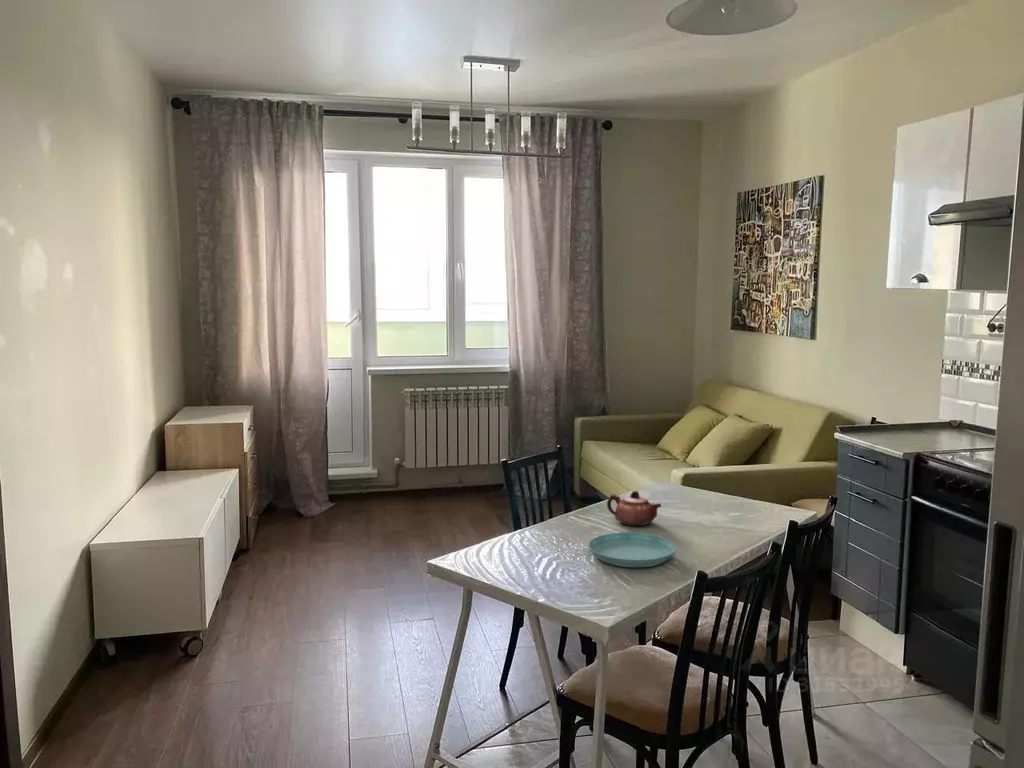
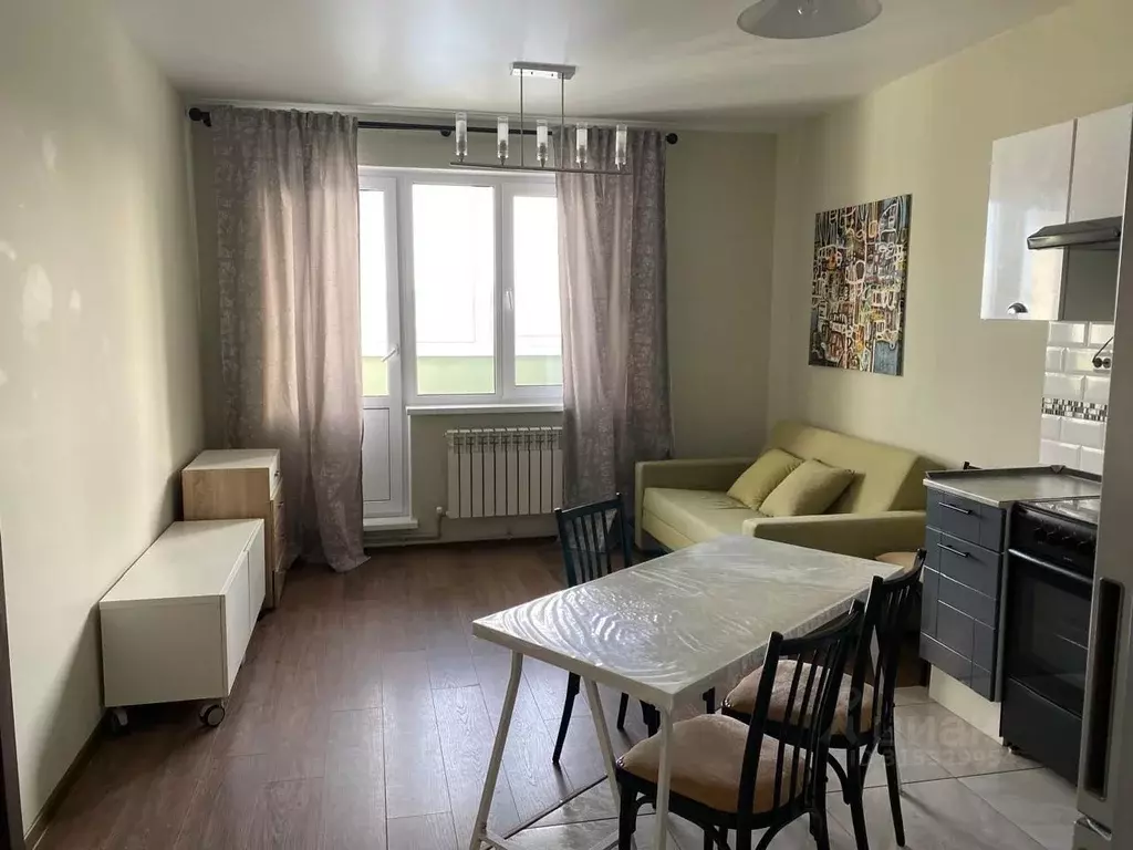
- saucer [587,531,677,568]
- teapot [606,489,662,527]
